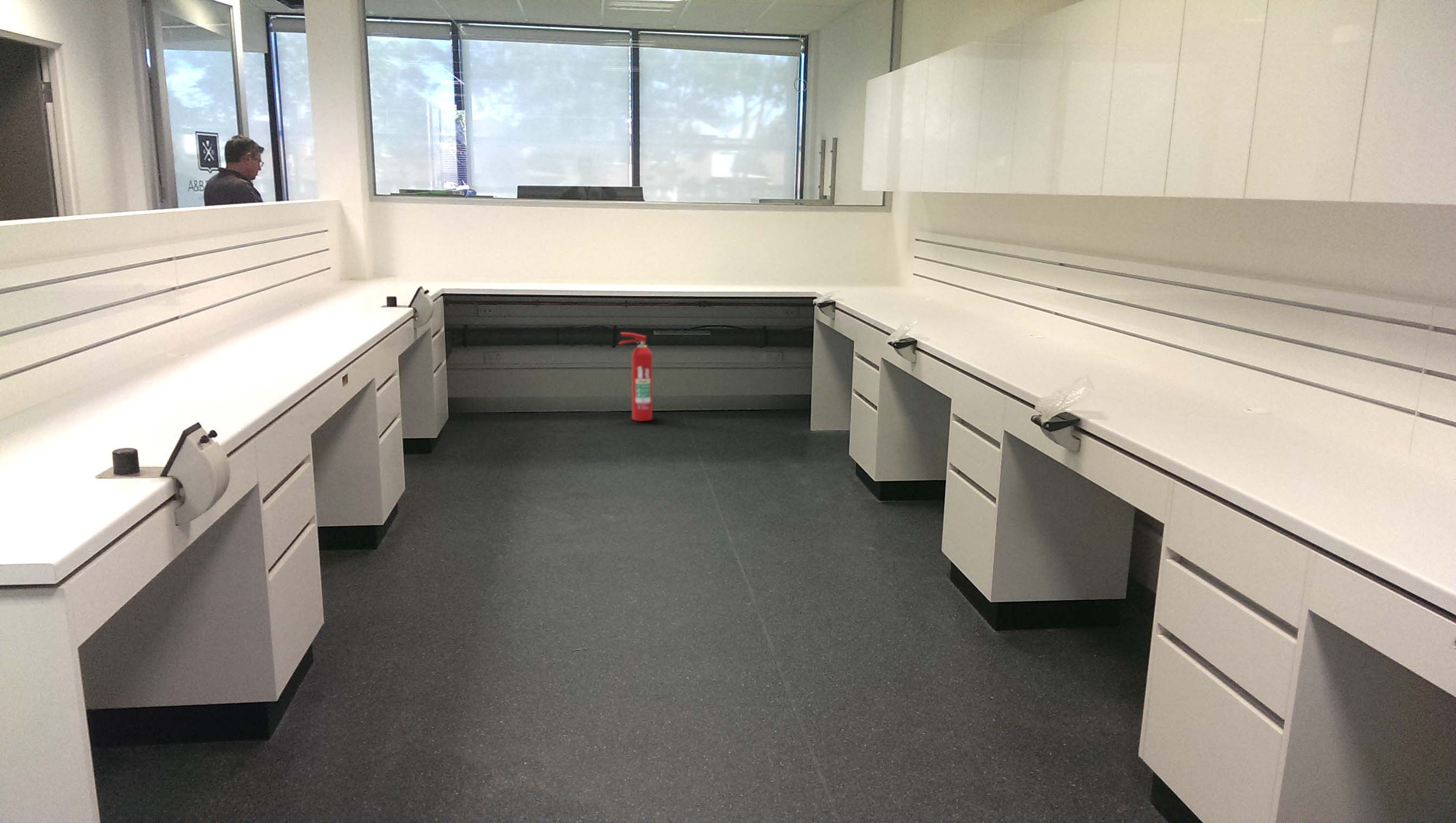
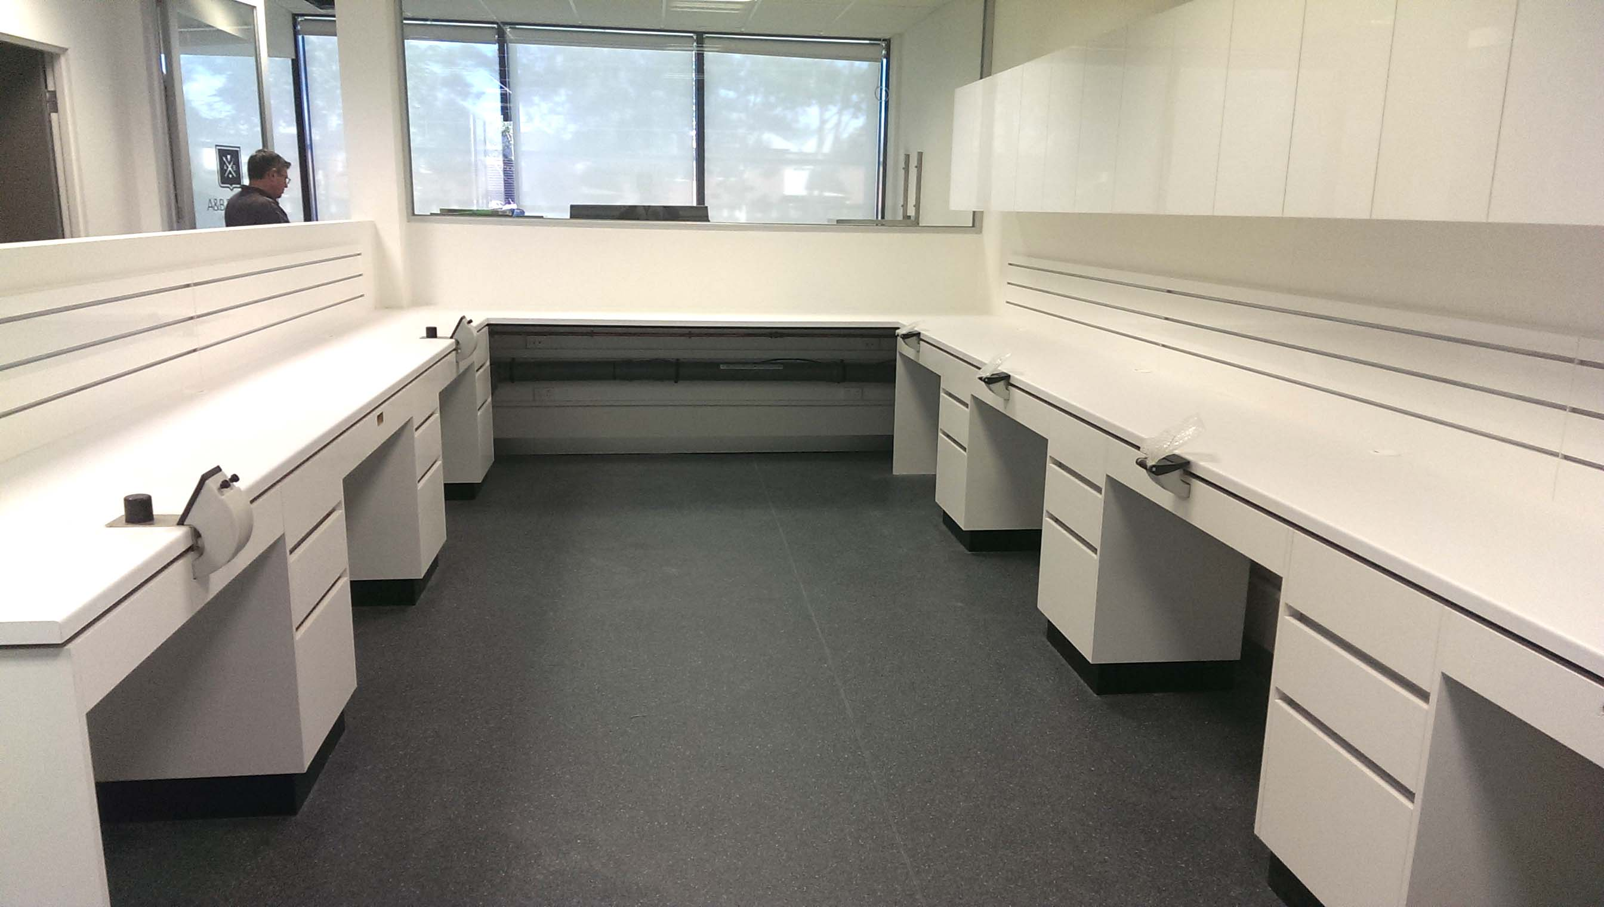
- fire extinguisher [619,332,653,422]
